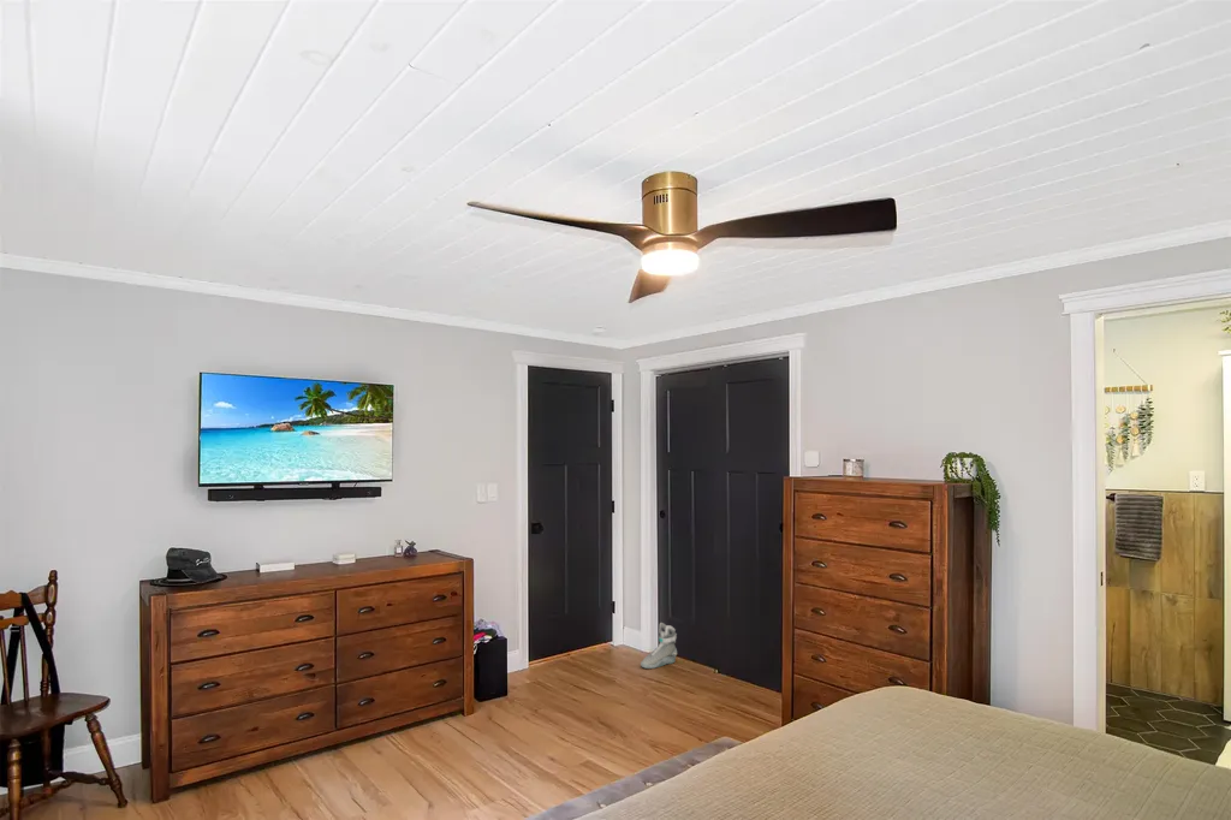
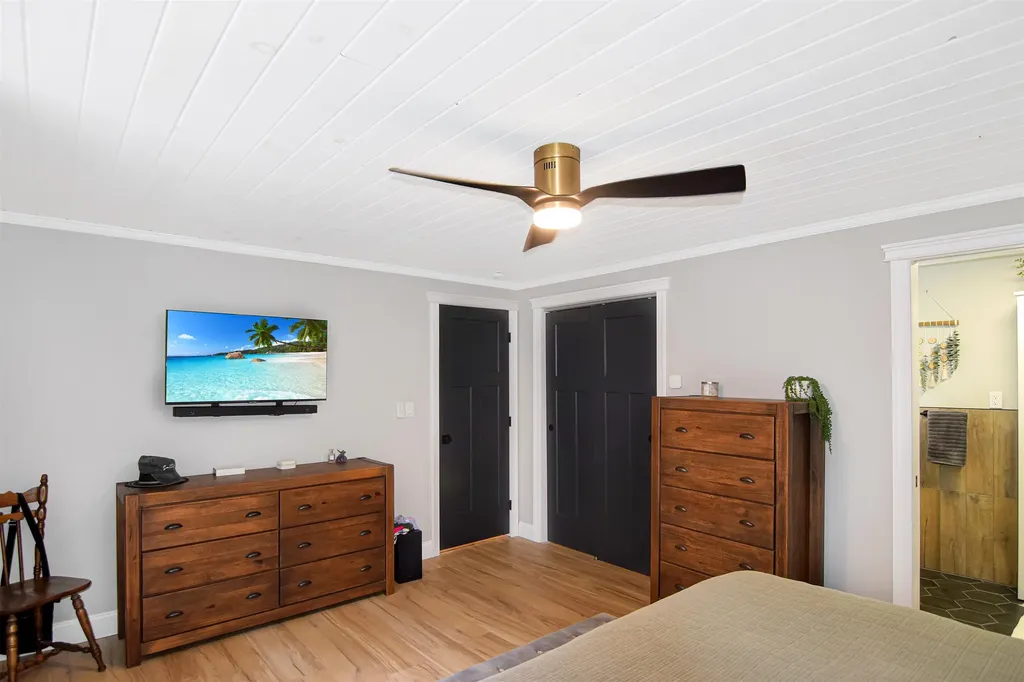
- sneaker [640,622,678,670]
